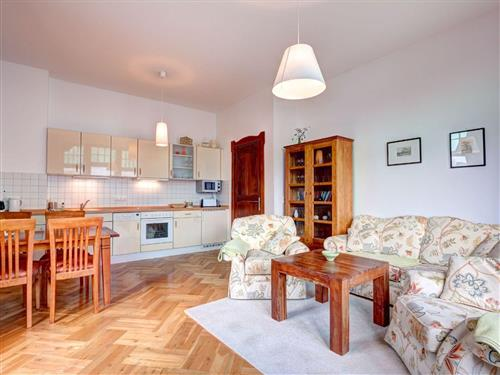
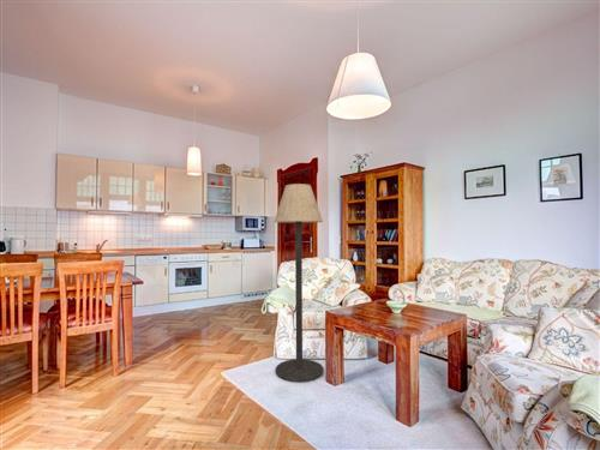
+ floor lamp [272,182,324,383]
